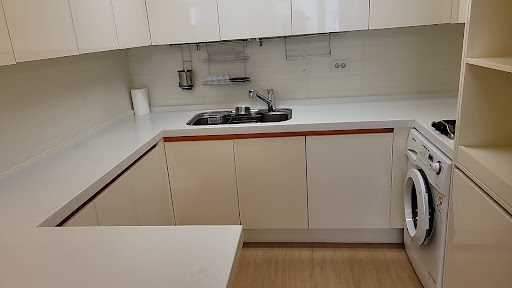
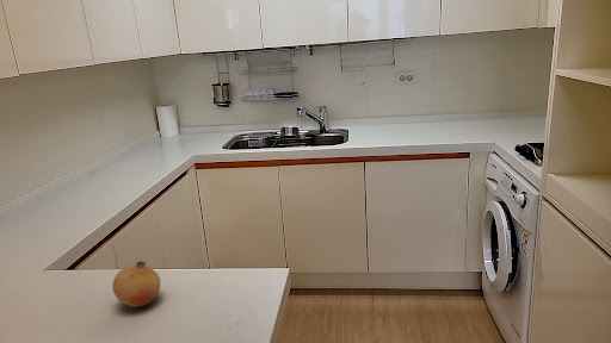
+ fruit [112,260,161,308]
